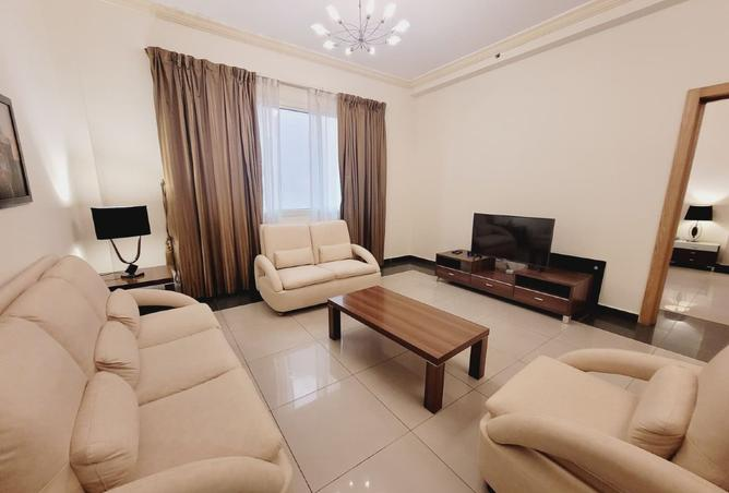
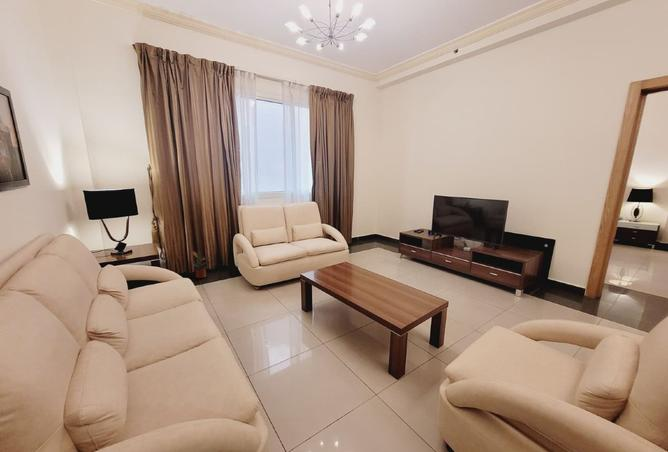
+ potted plant [187,250,213,279]
